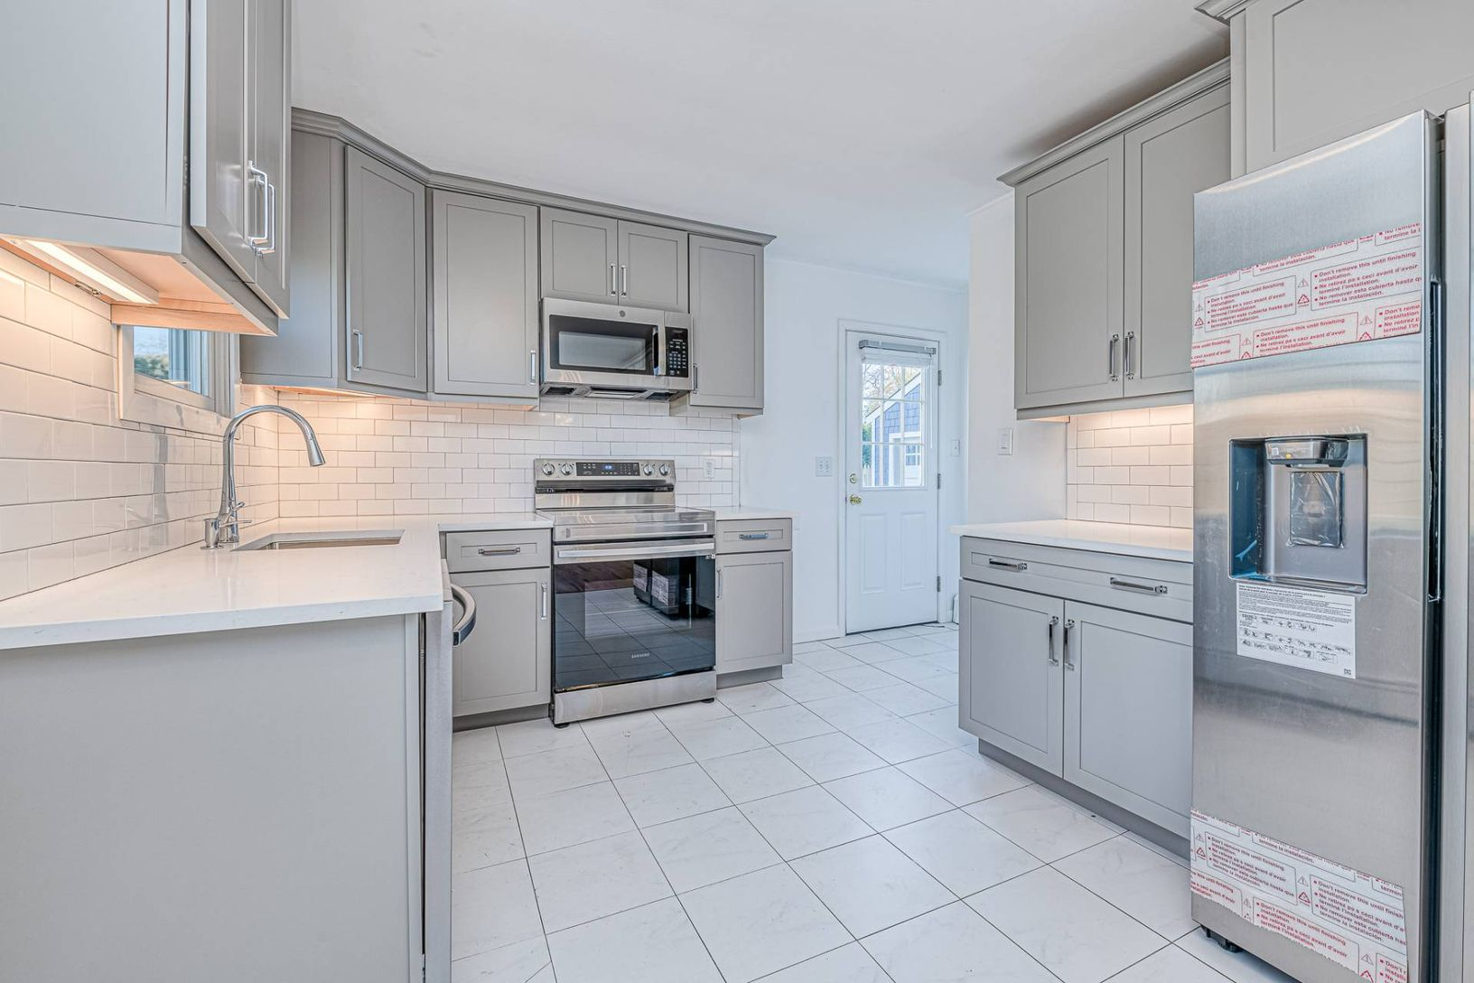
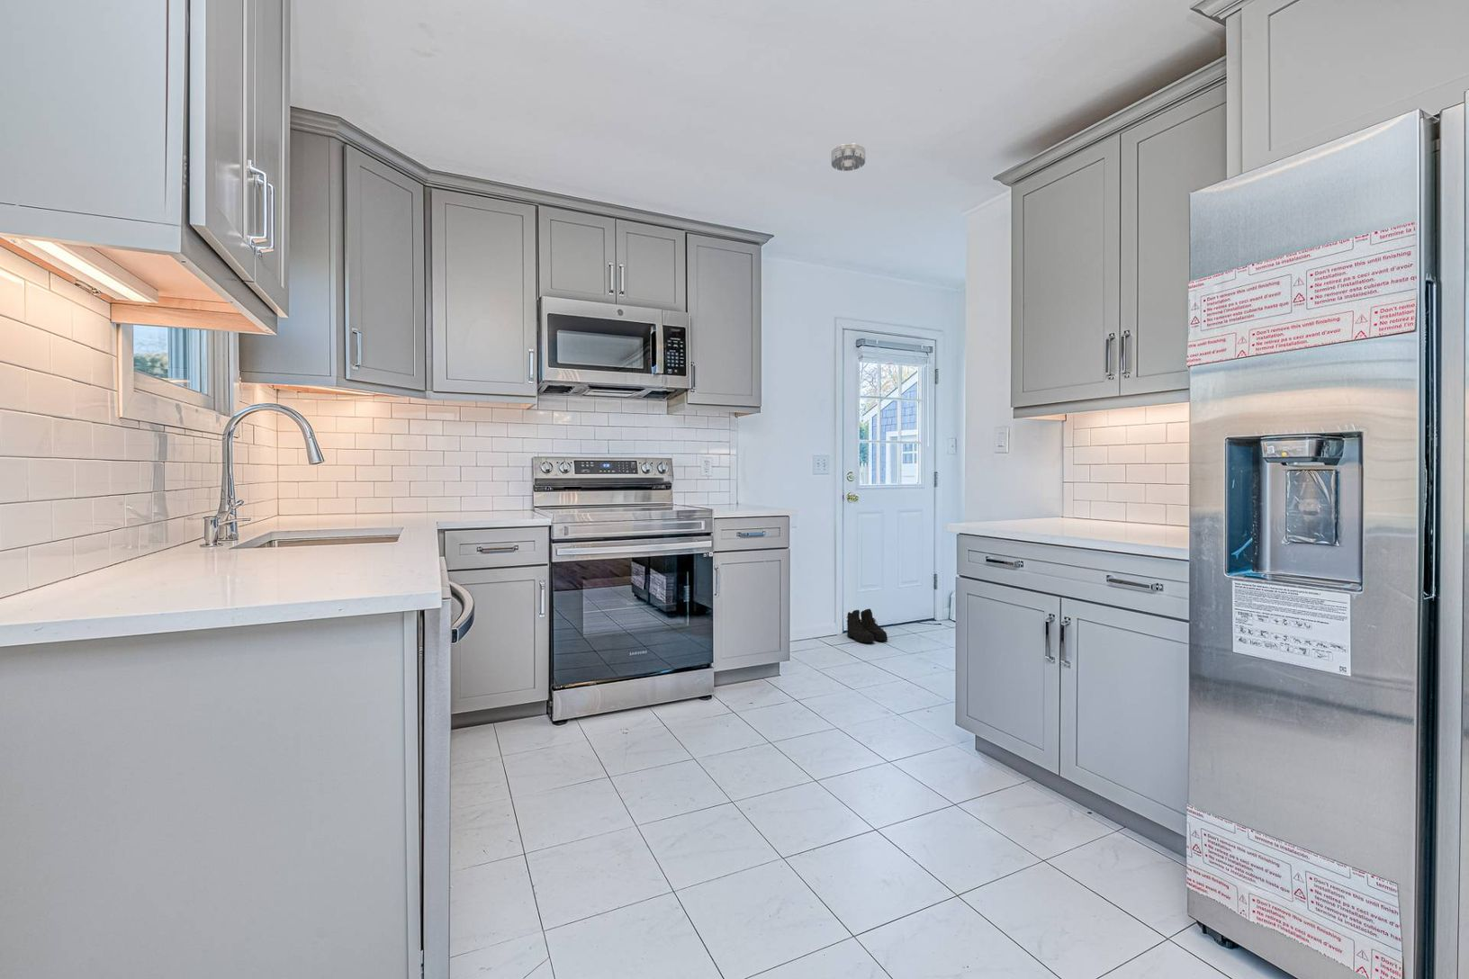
+ boots [846,609,889,644]
+ smoke detector [831,142,866,172]
